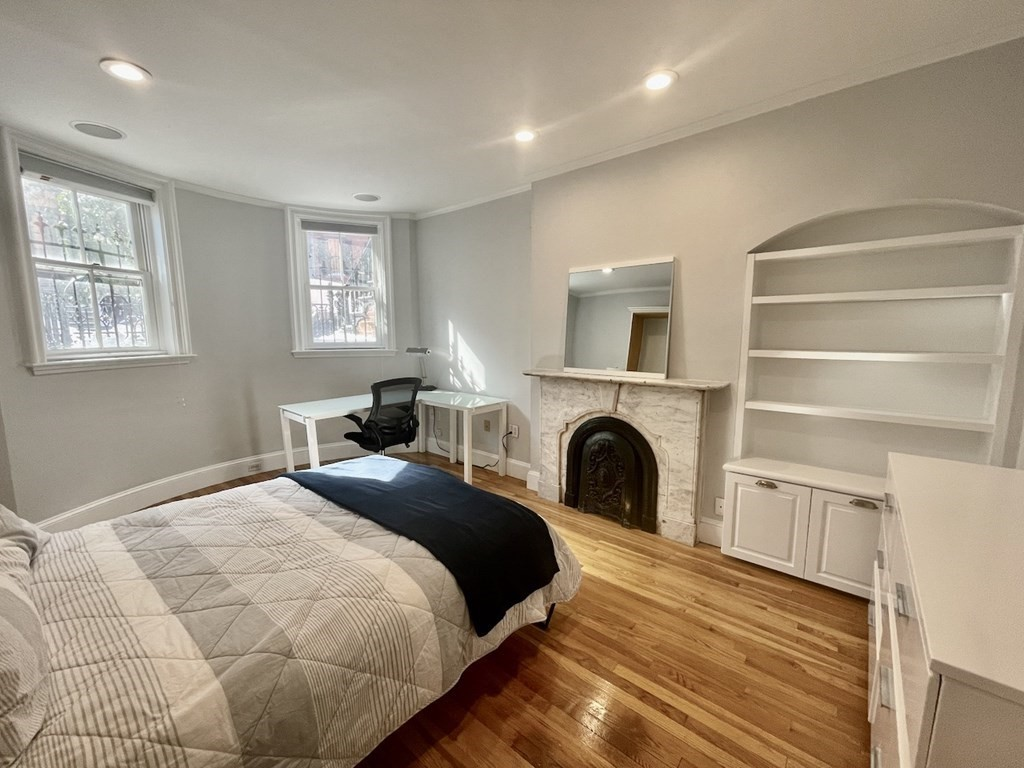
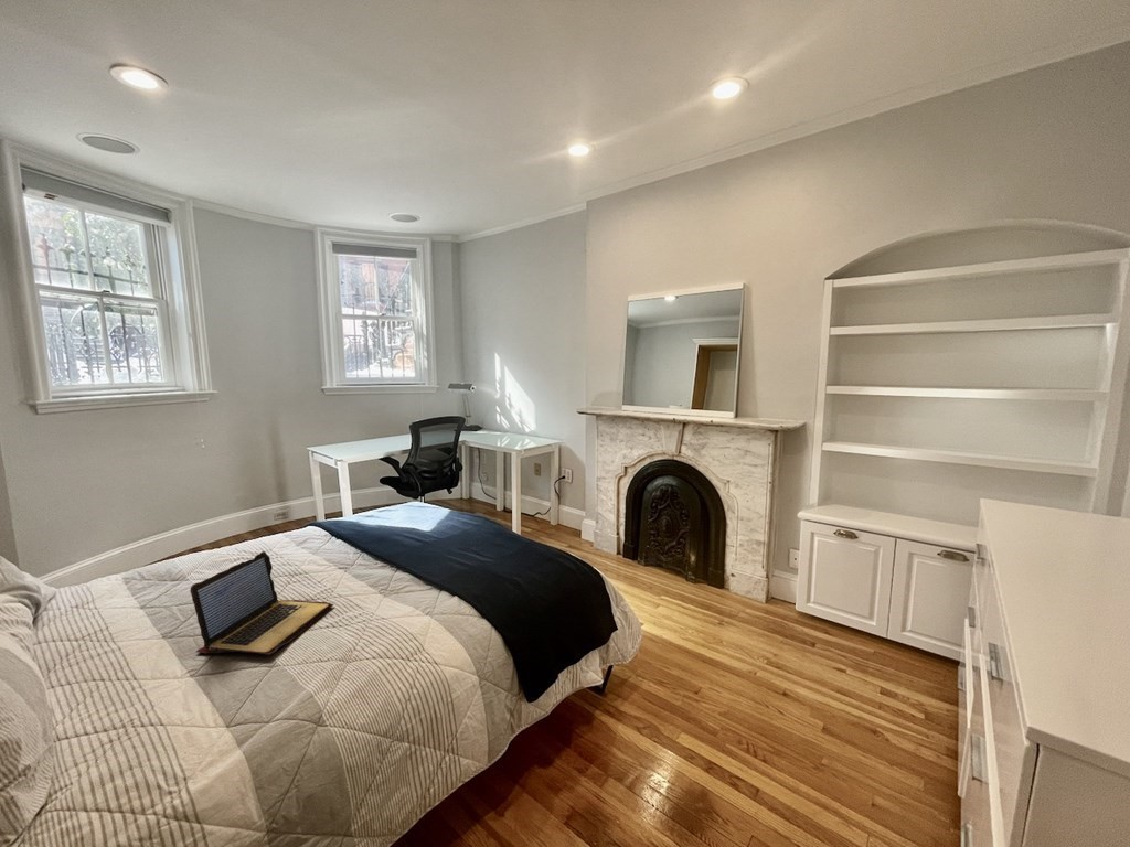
+ laptop [189,550,334,656]
